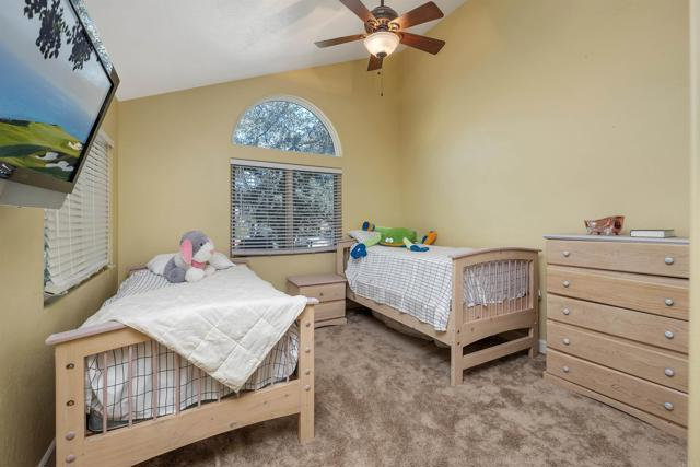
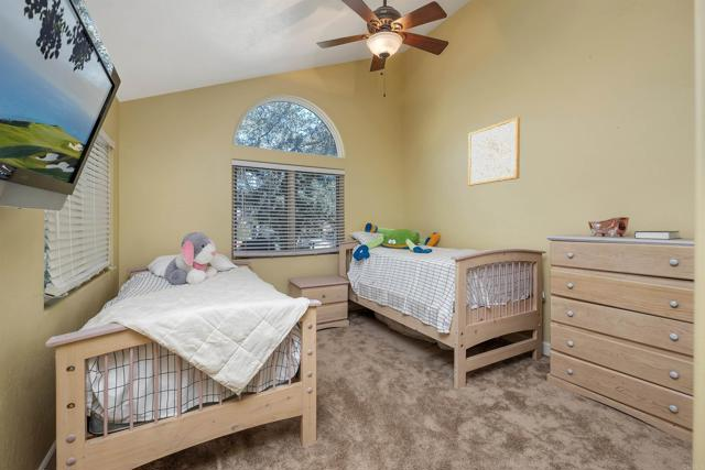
+ wall art [467,116,521,187]
